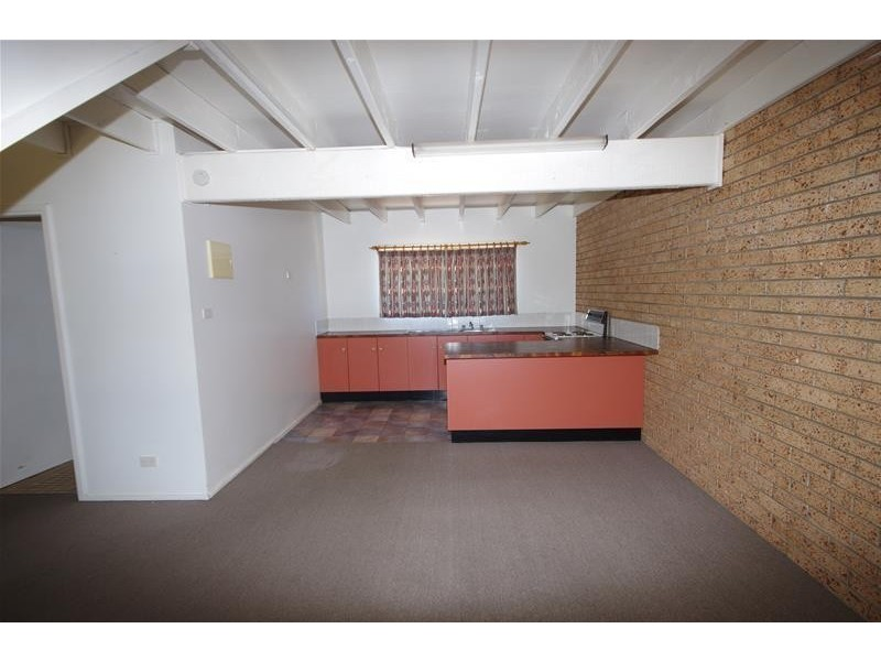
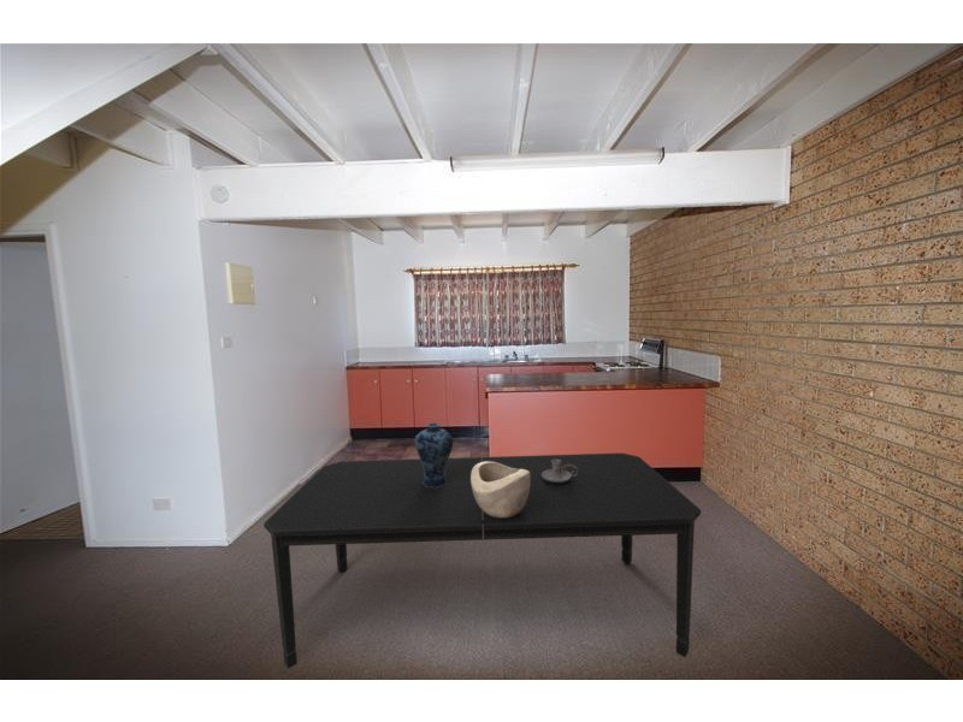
+ decorative bowl [471,462,531,517]
+ candle holder [542,460,578,483]
+ dining table [262,451,702,670]
+ vase [413,421,454,487]
